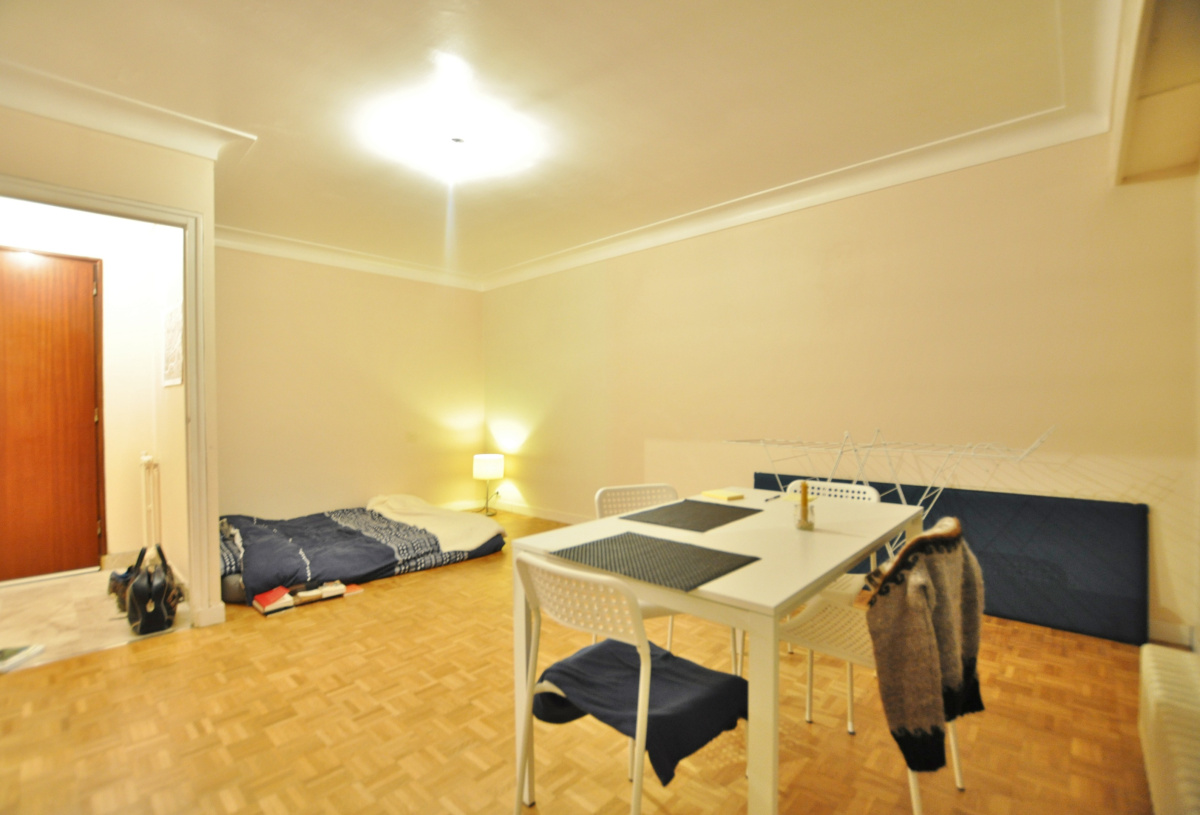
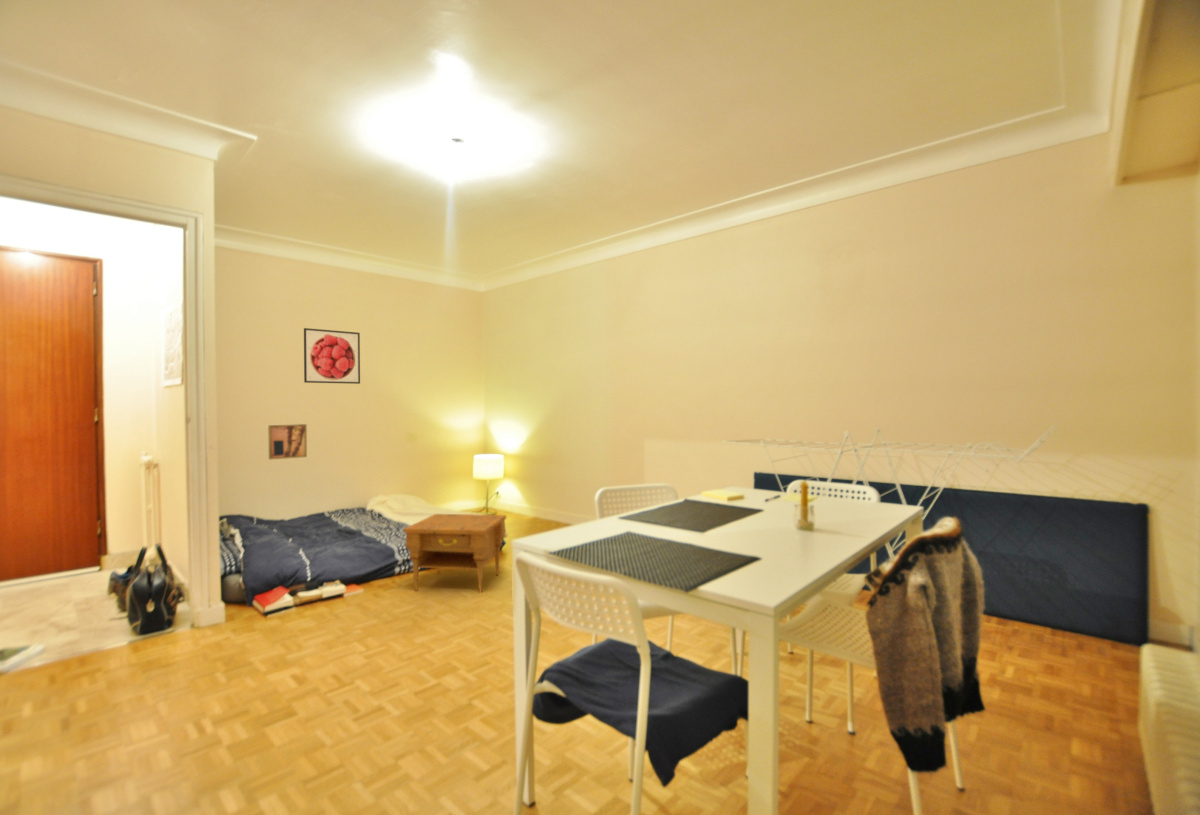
+ wall art [267,423,308,460]
+ nightstand [403,513,507,594]
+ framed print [303,327,361,385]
